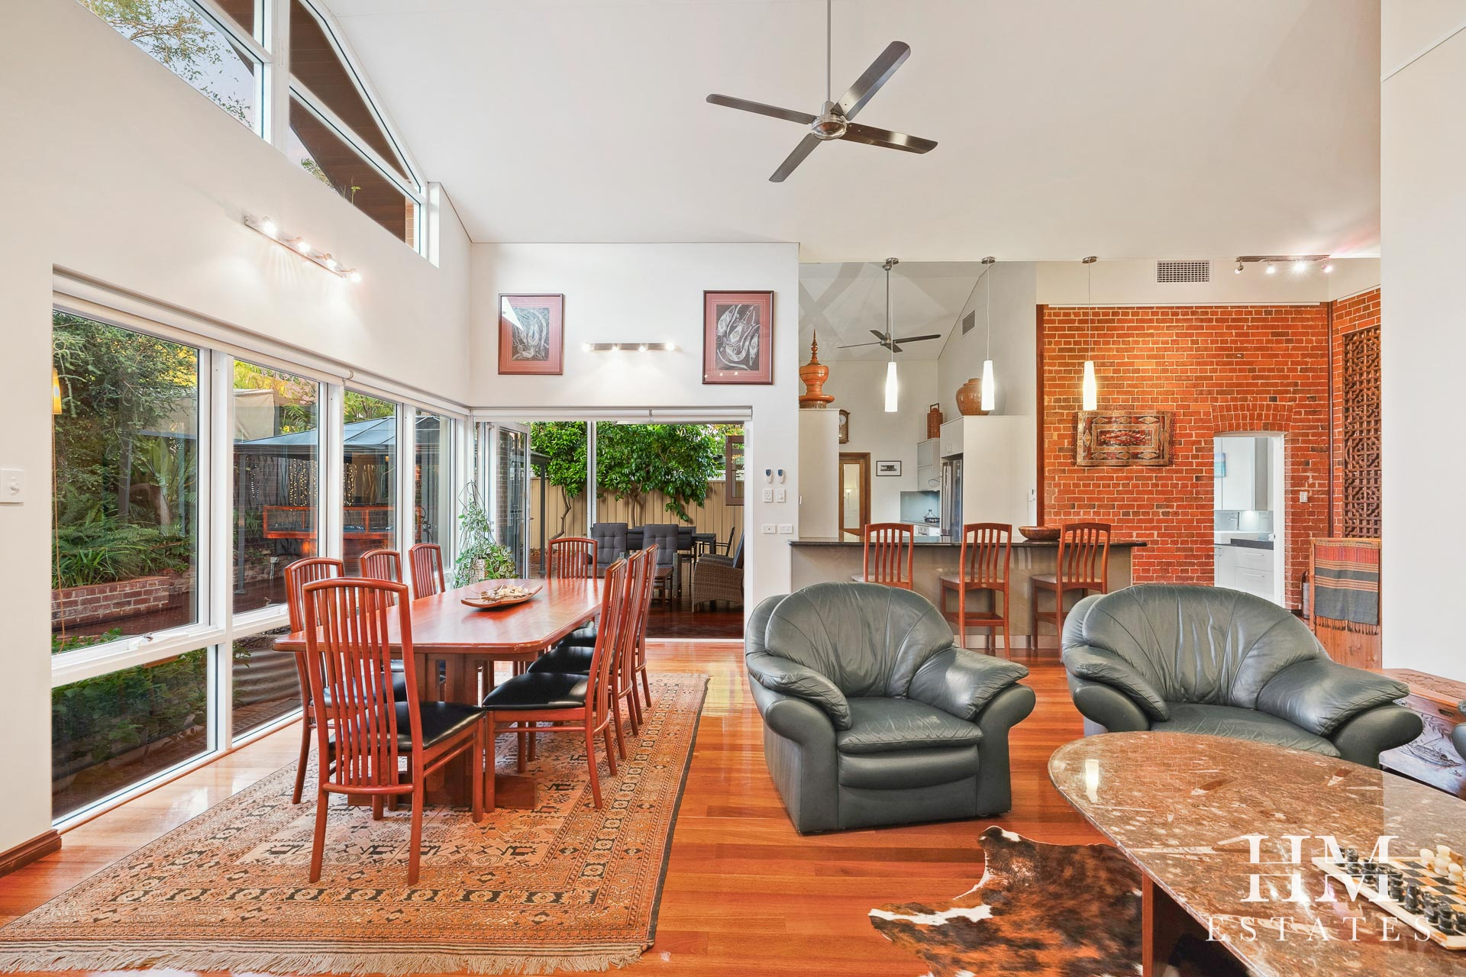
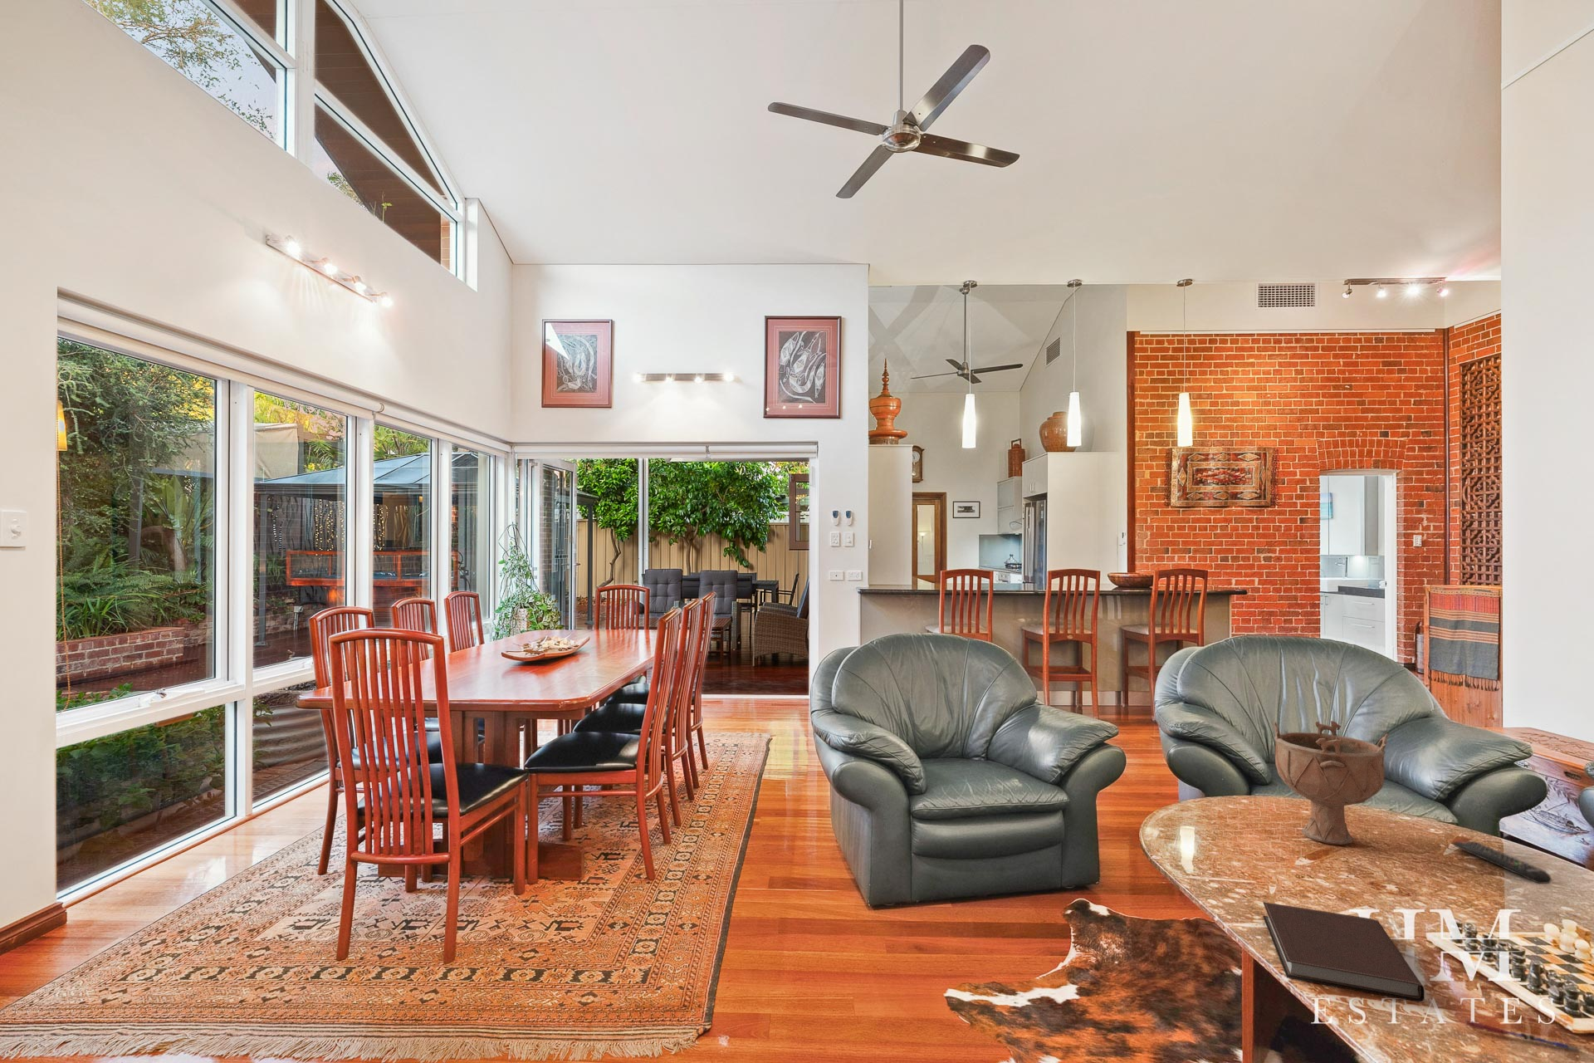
+ decorative bowl [1274,720,1389,846]
+ remote control [1453,840,1552,884]
+ notebook [1262,900,1424,1002]
+ pen [1464,1019,1580,1054]
